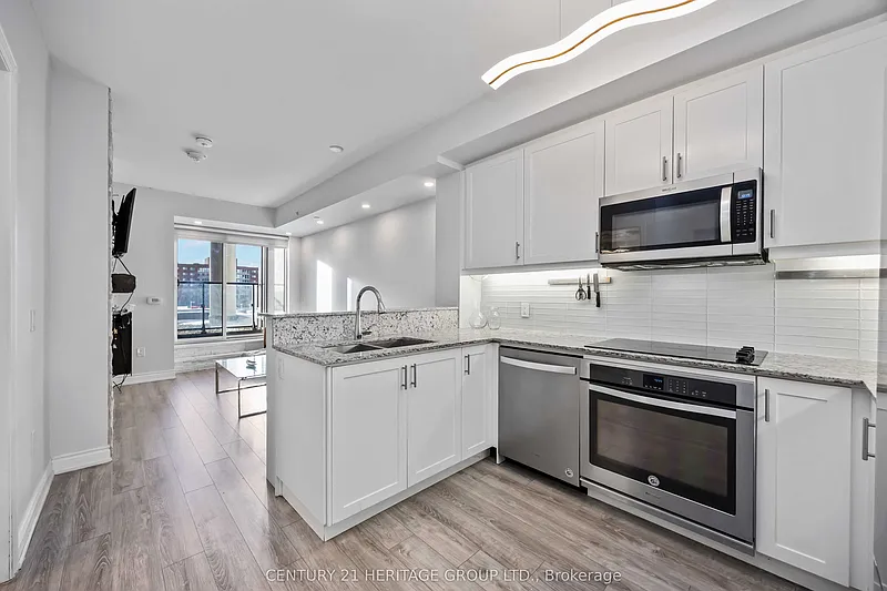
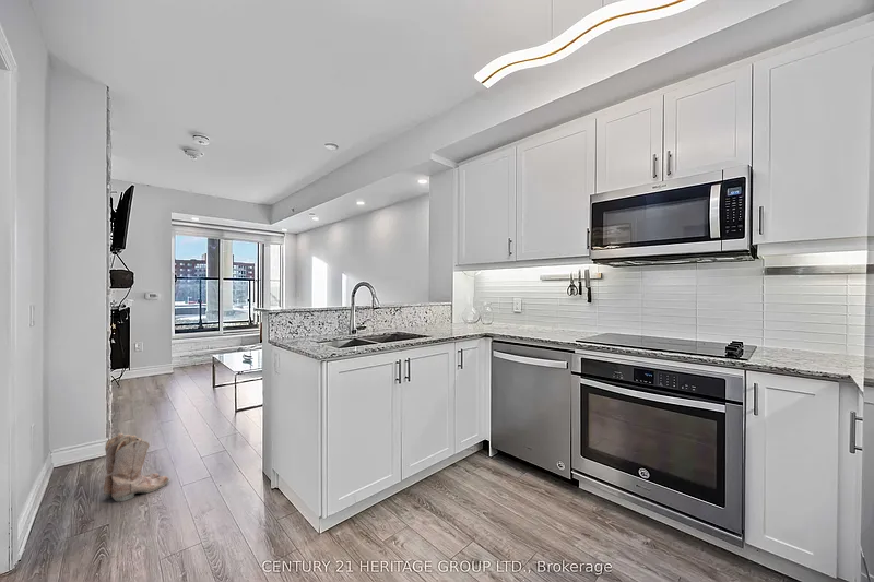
+ boots [103,432,170,503]
